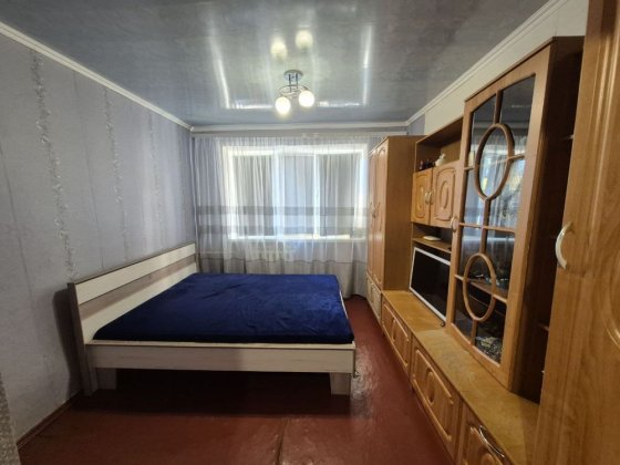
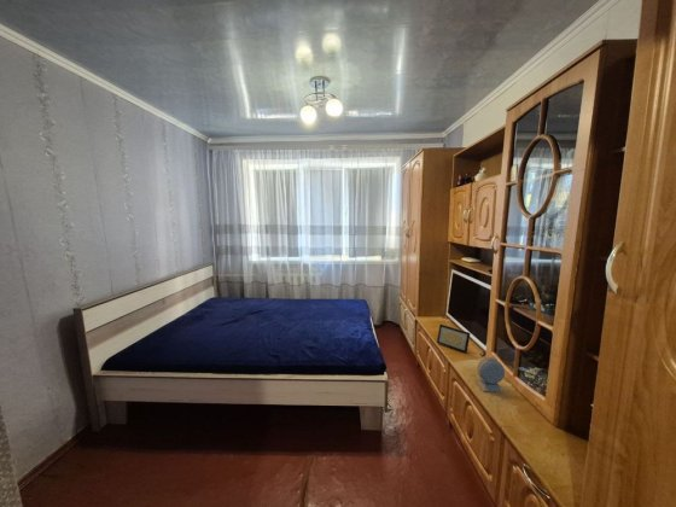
+ alarm clock [474,356,506,394]
+ picture frame [436,324,471,354]
